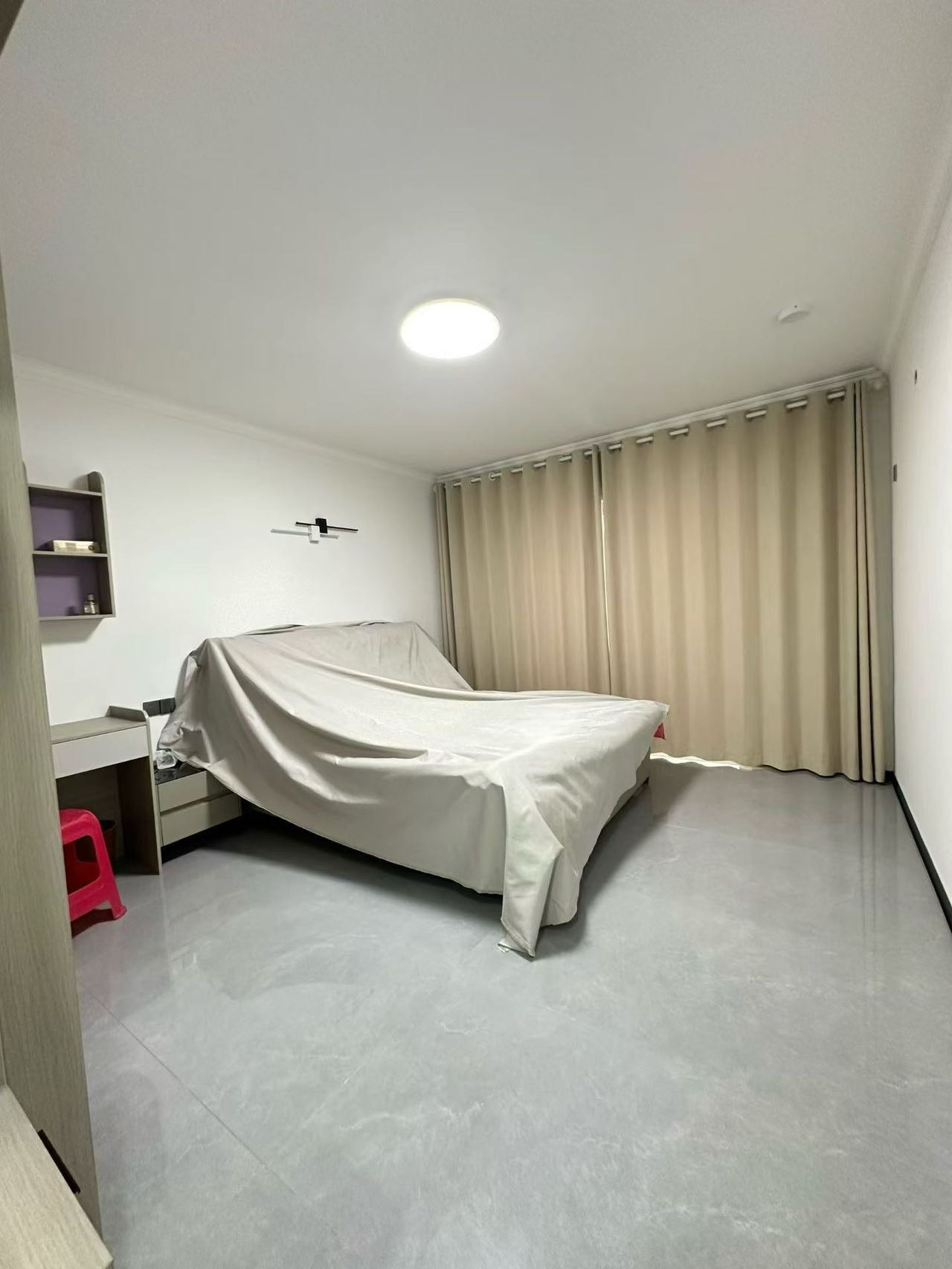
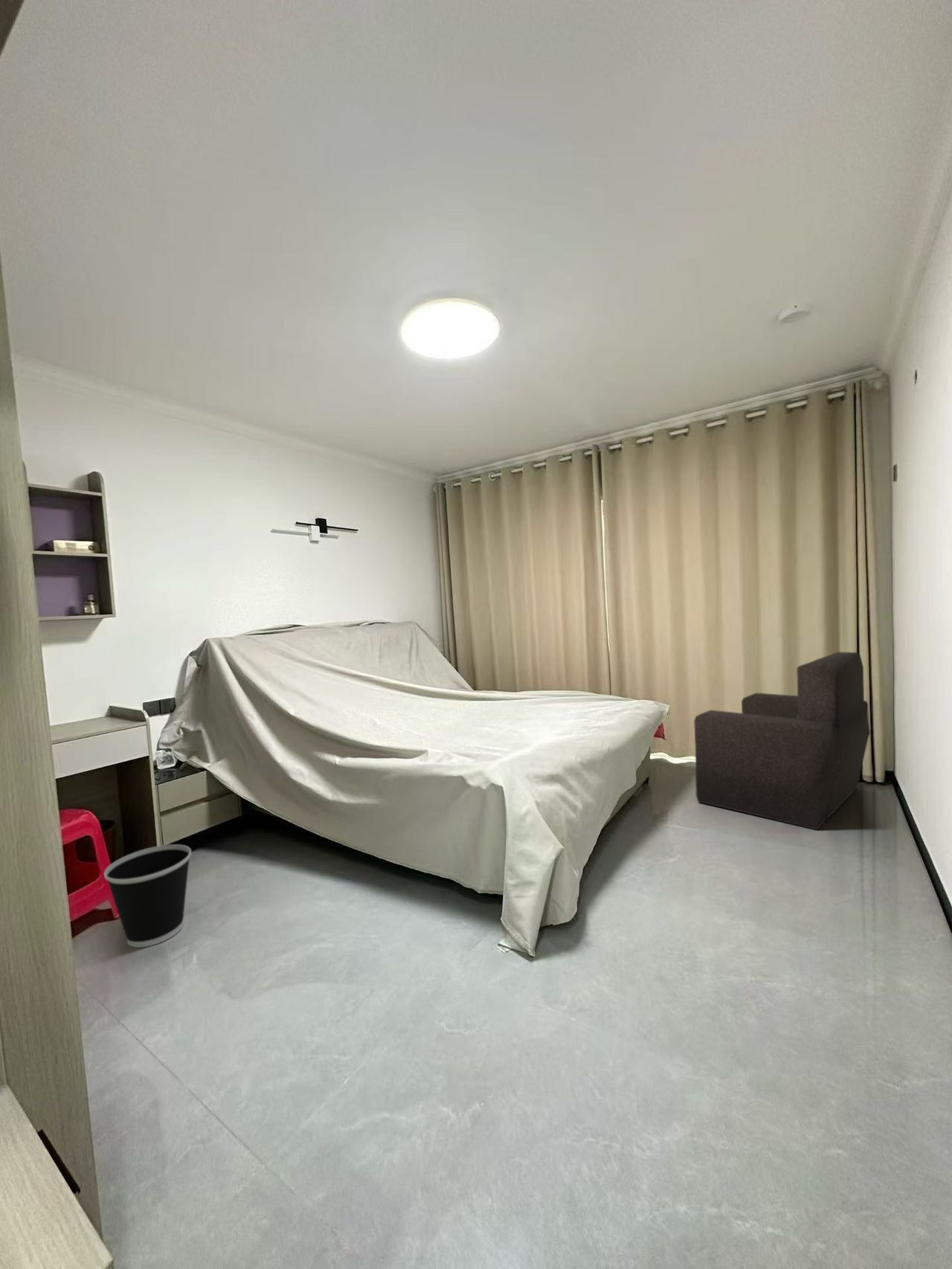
+ wastebasket [103,844,192,948]
+ armchair [693,651,871,830]
